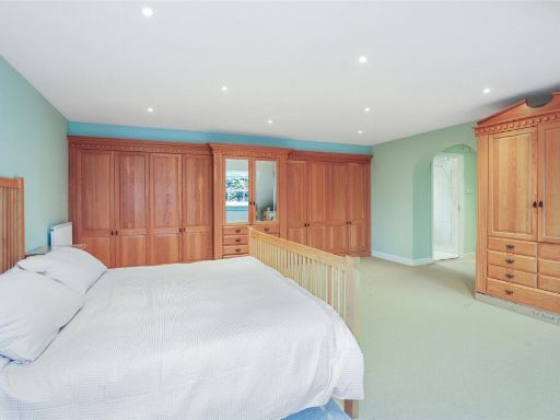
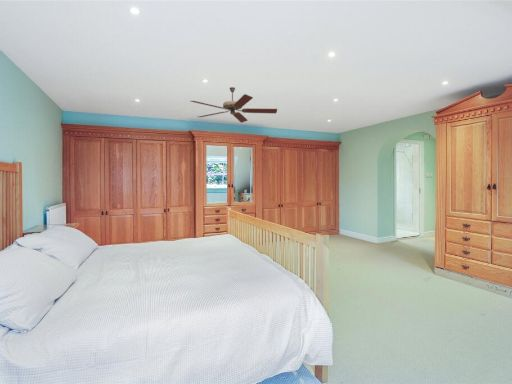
+ ceiling fan [190,86,278,124]
